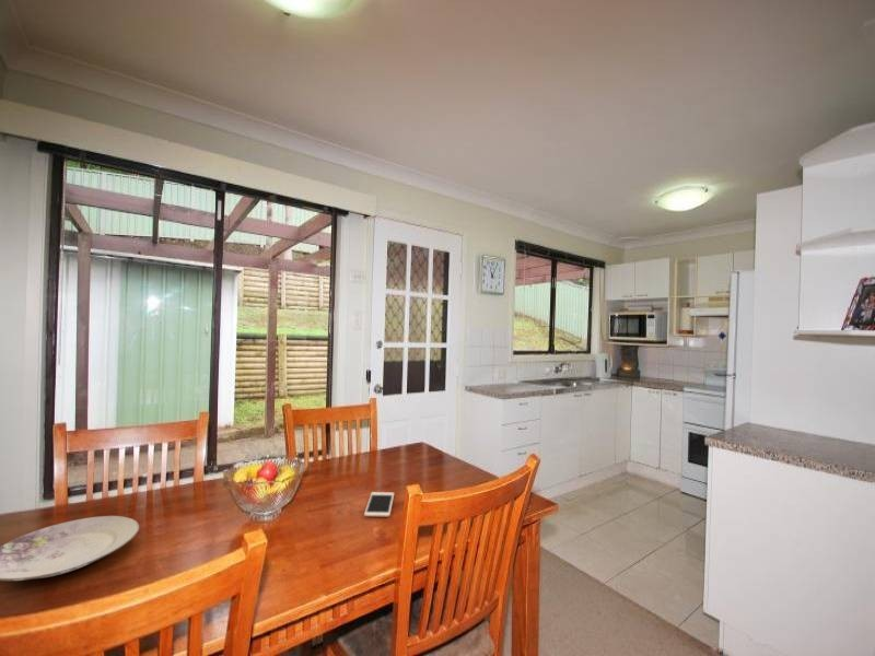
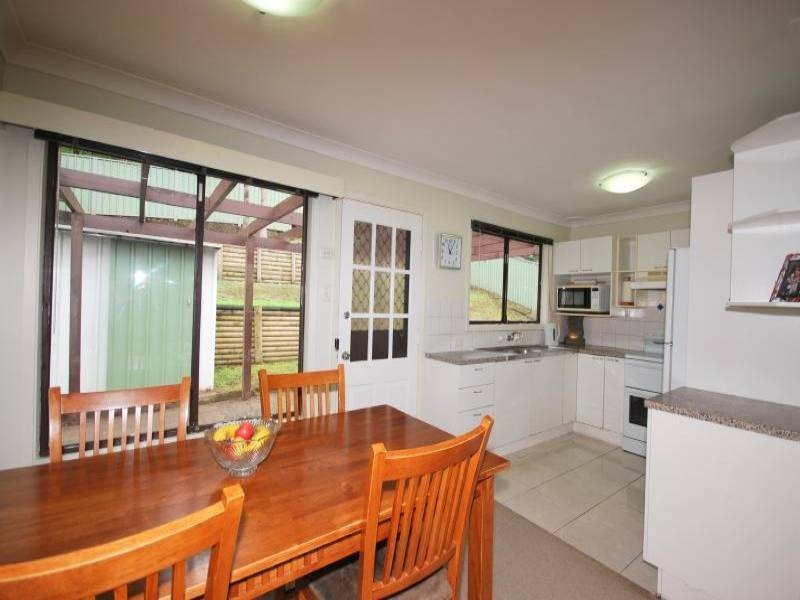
- cell phone [363,491,395,517]
- plate [0,514,140,582]
